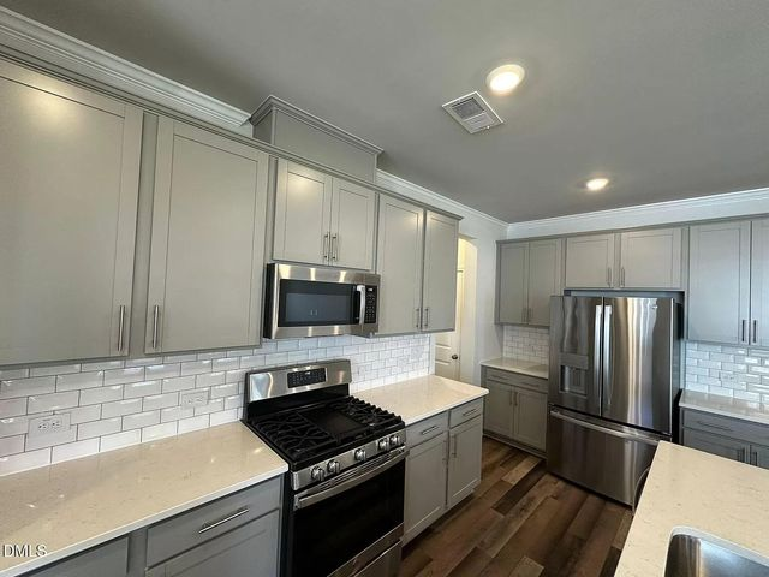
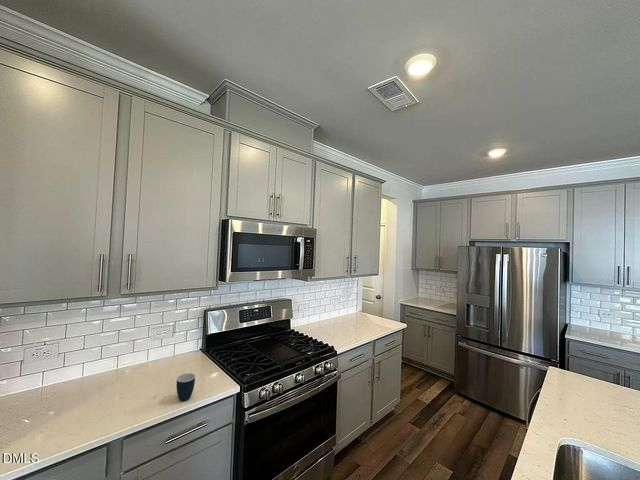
+ mug [175,372,196,402]
